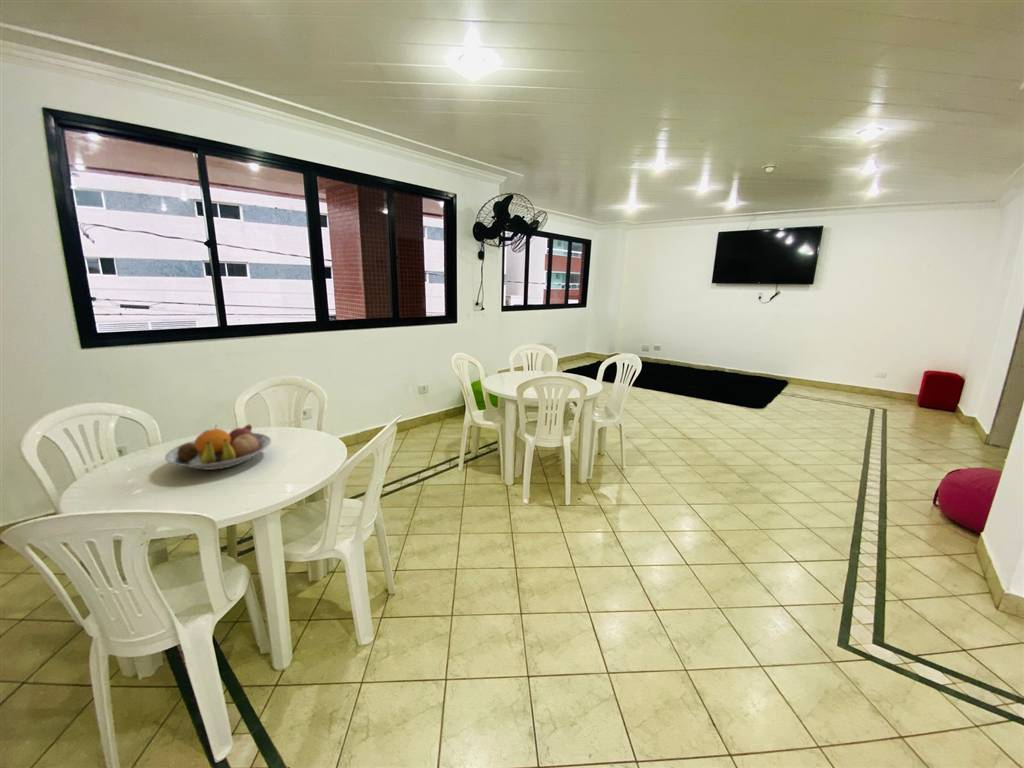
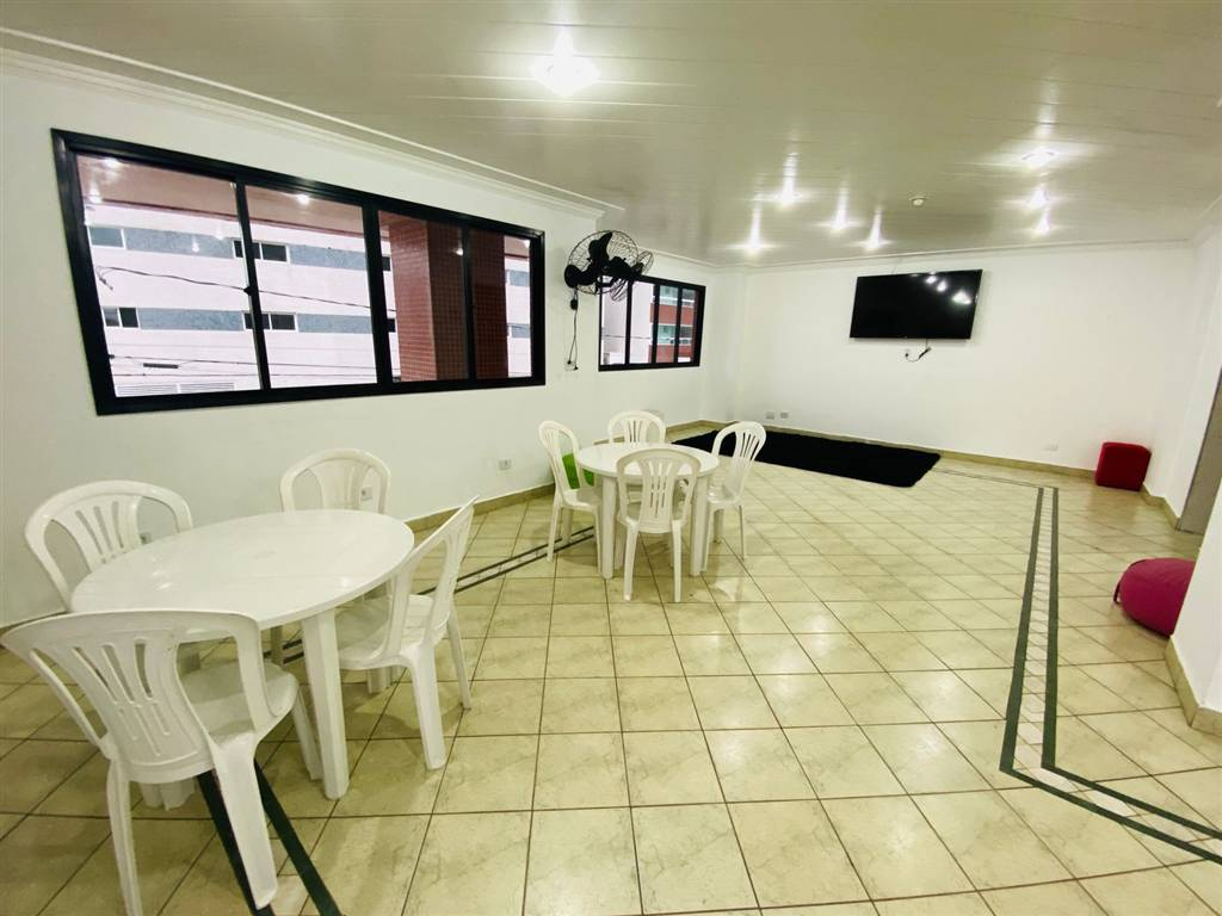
- fruit bowl [164,423,272,471]
